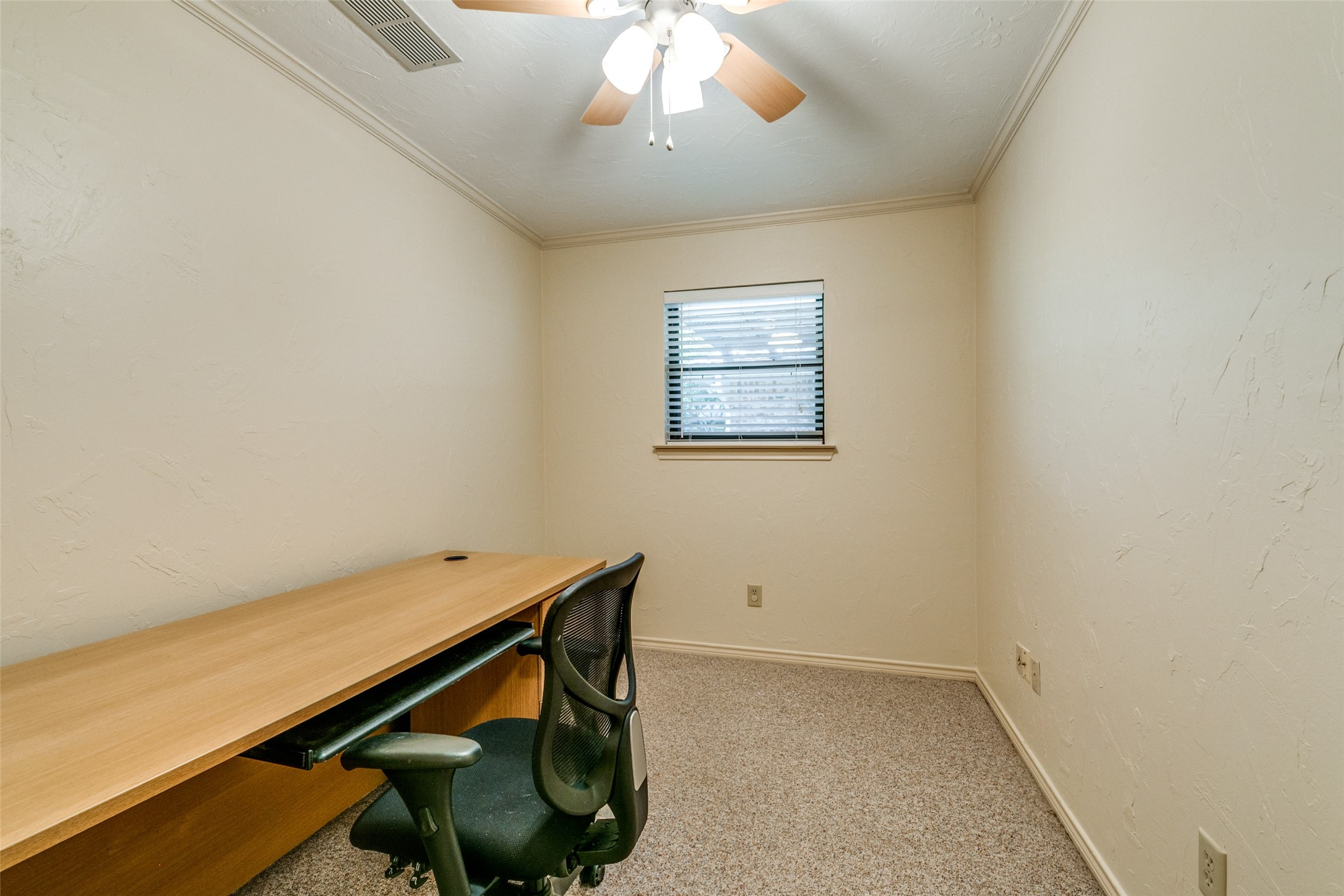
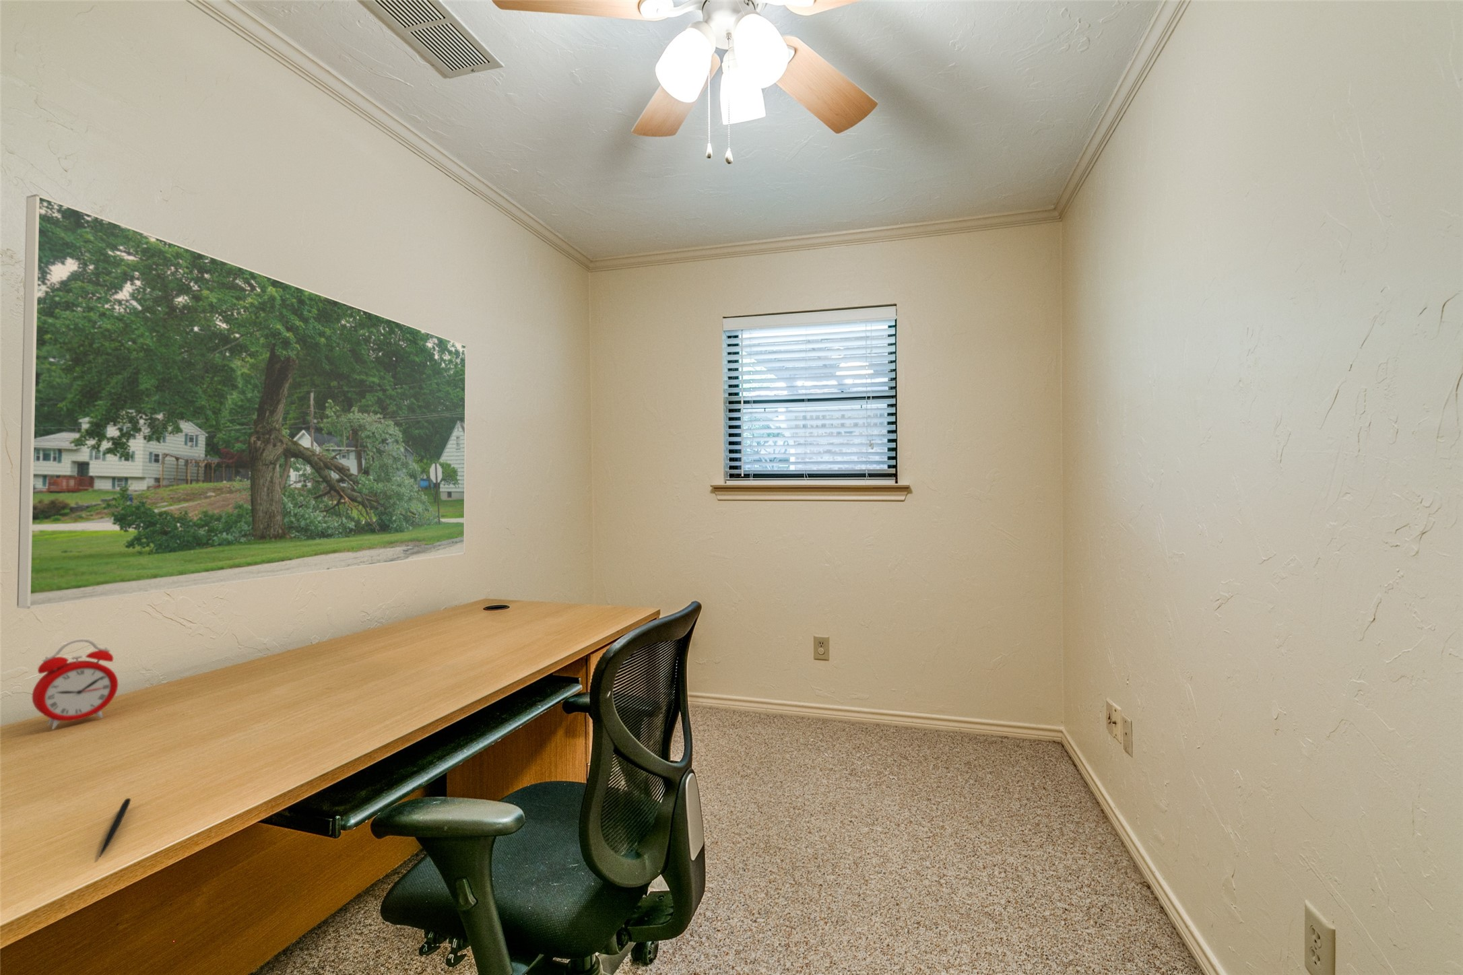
+ alarm clock [32,639,119,730]
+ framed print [16,194,467,609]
+ pen [98,798,132,857]
